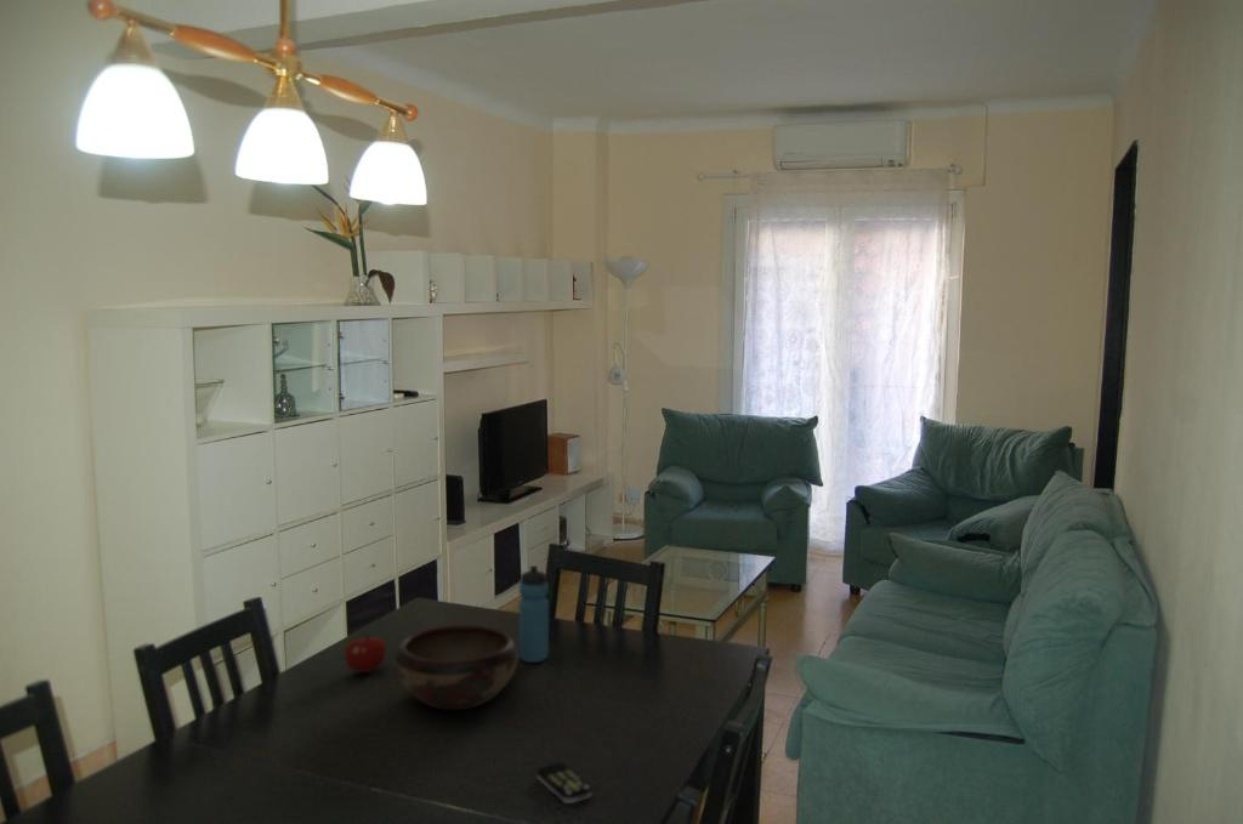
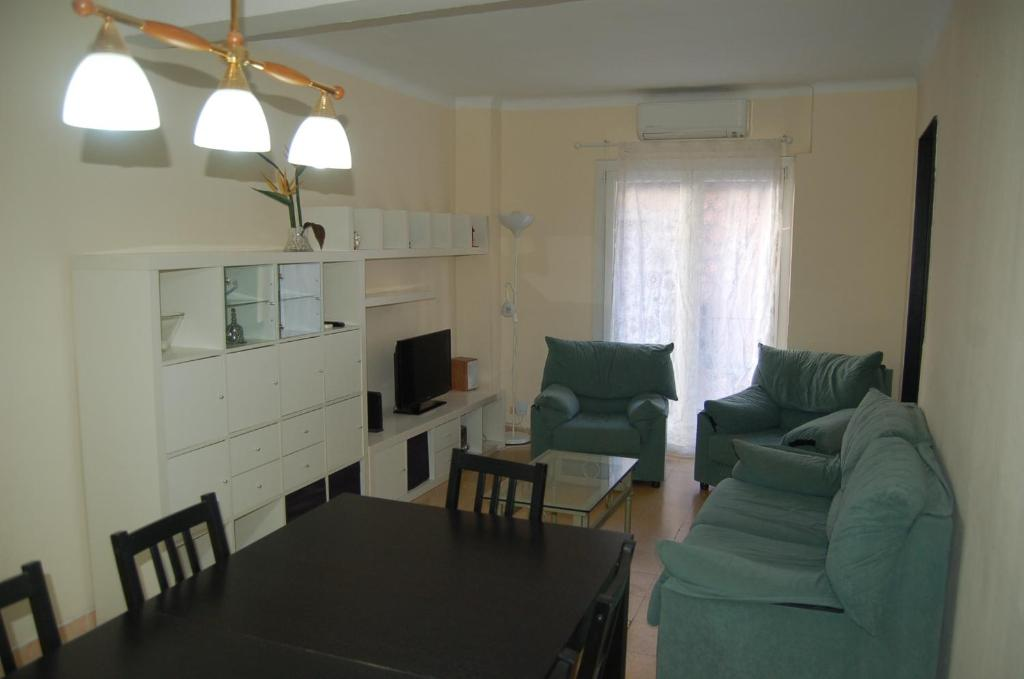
- fruit [344,633,387,674]
- water bottle [518,564,550,664]
- decorative bowl [393,624,520,711]
- remote control [535,762,594,805]
